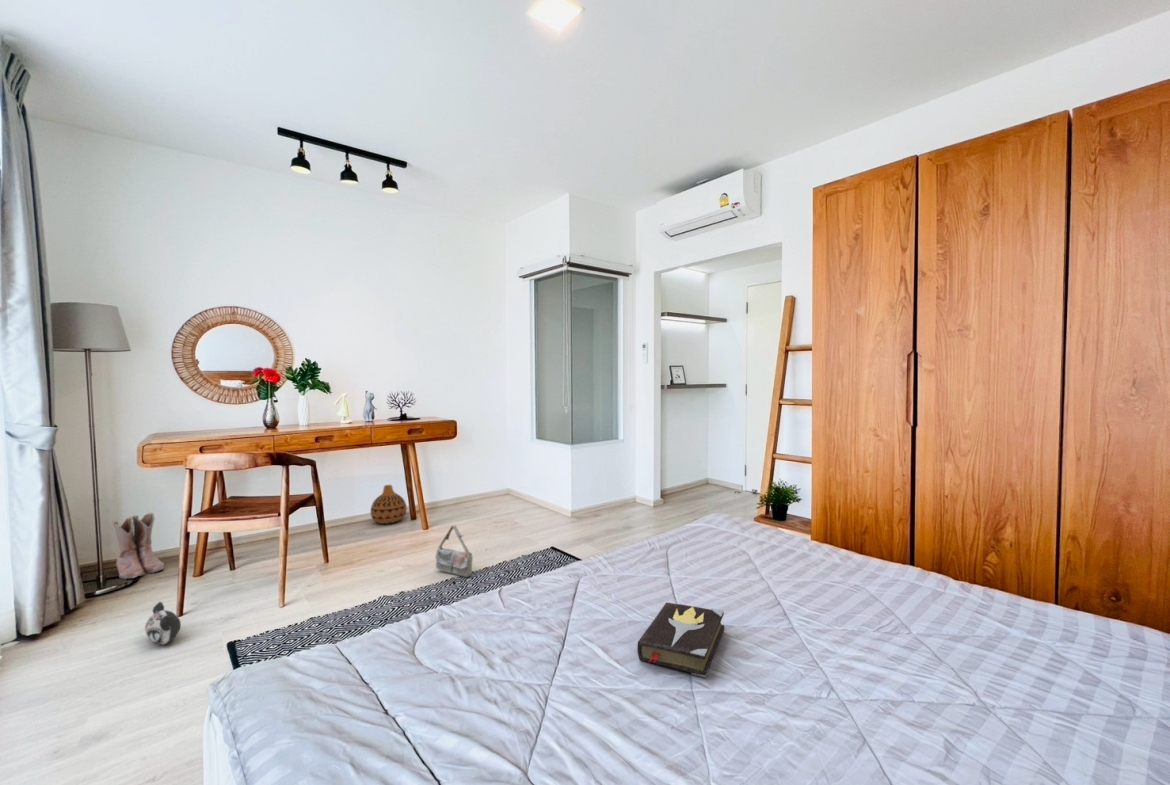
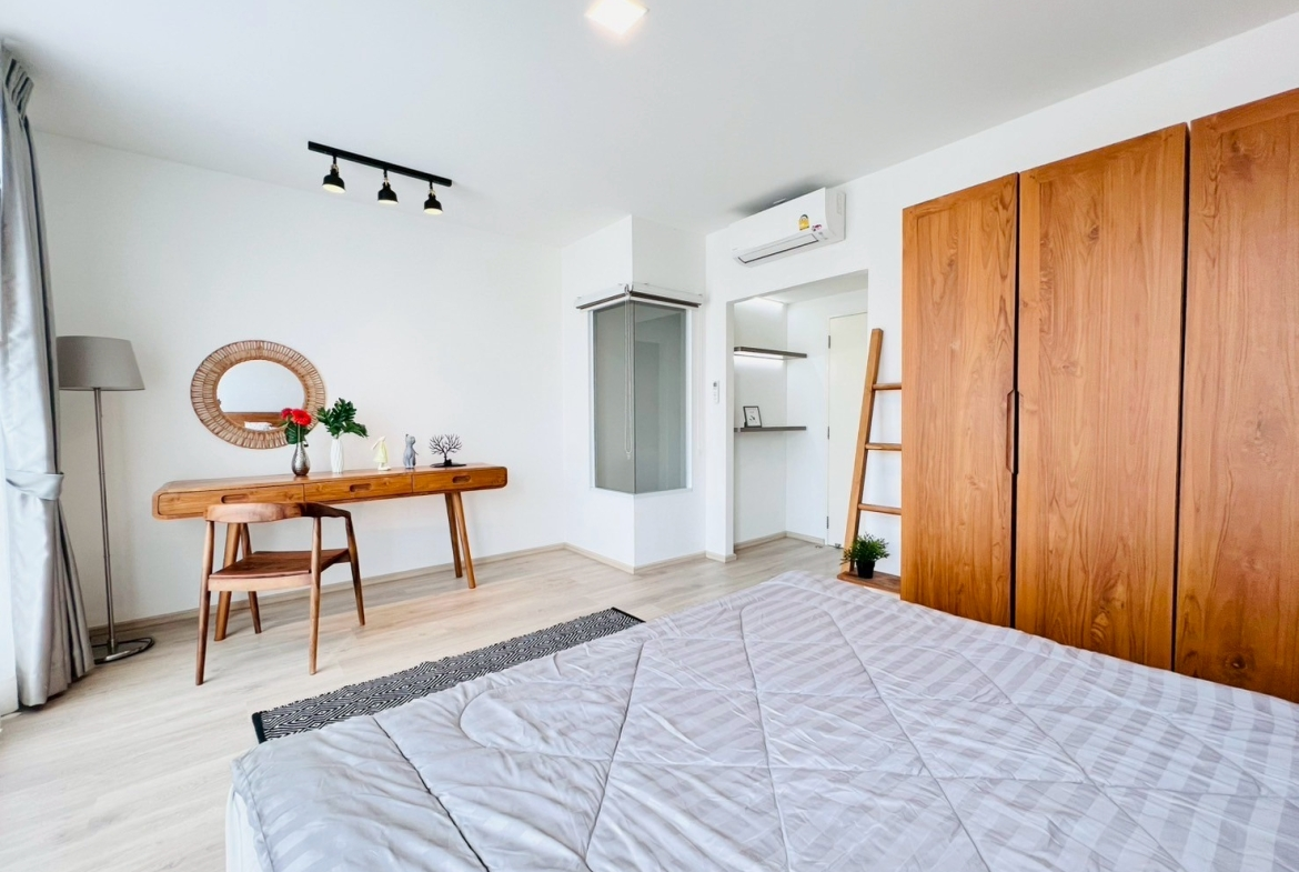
- bag [434,524,474,578]
- plush toy [144,601,182,646]
- hardback book [636,602,726,679]
- vase [369,484,408,525]
- boots [112,512,166,580]
